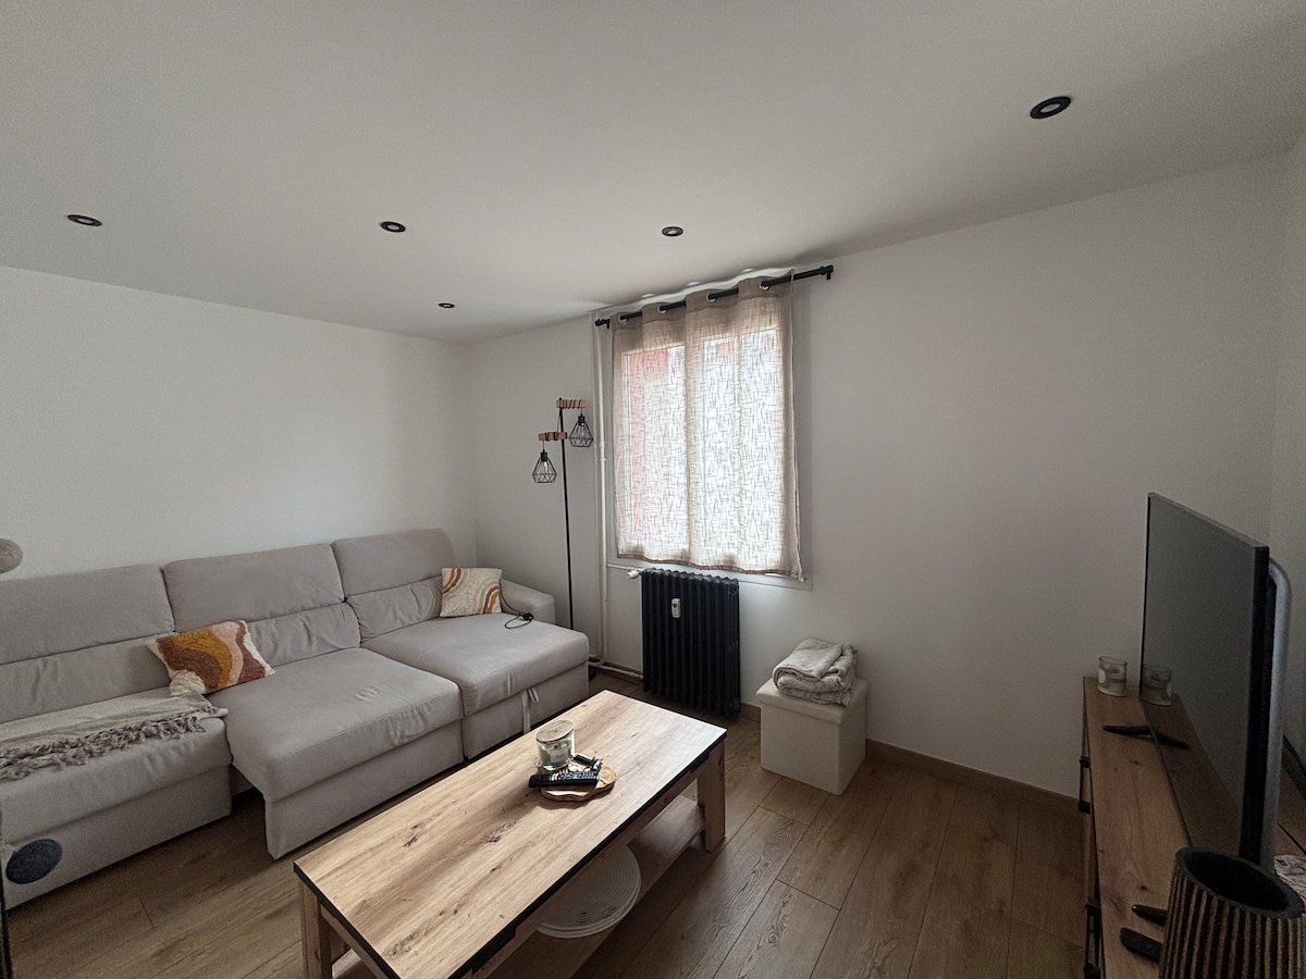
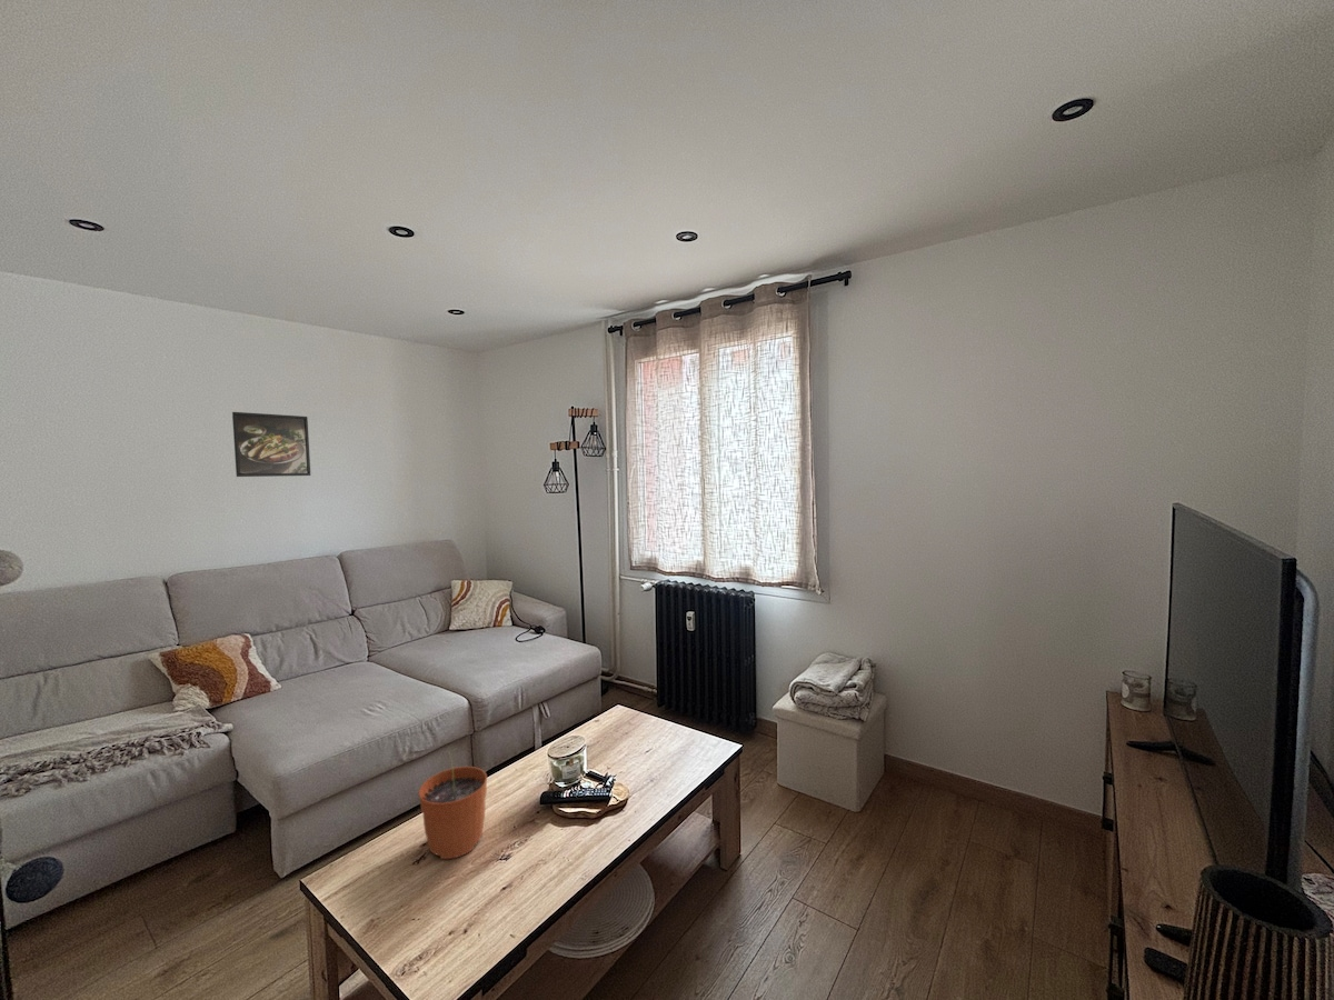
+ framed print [231,411,311,478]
+ plant pot [418,748,488,860]
